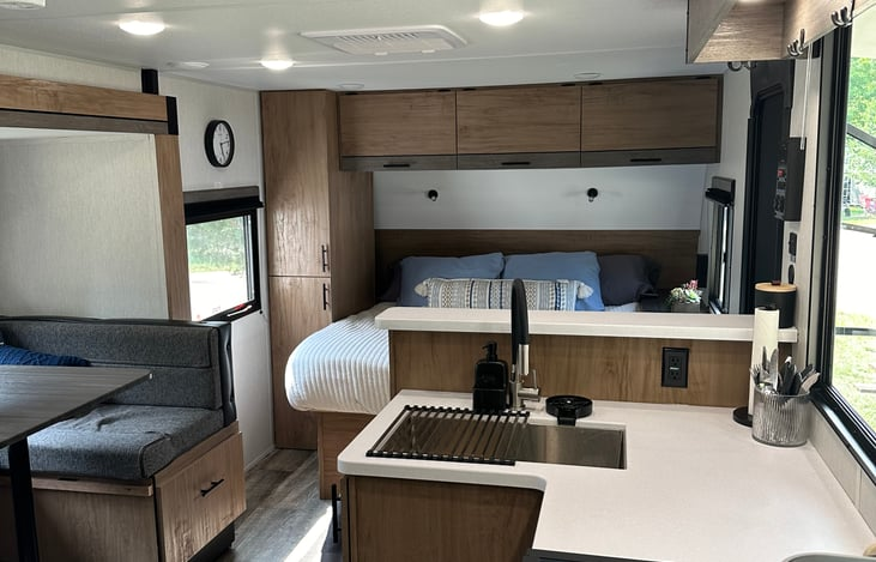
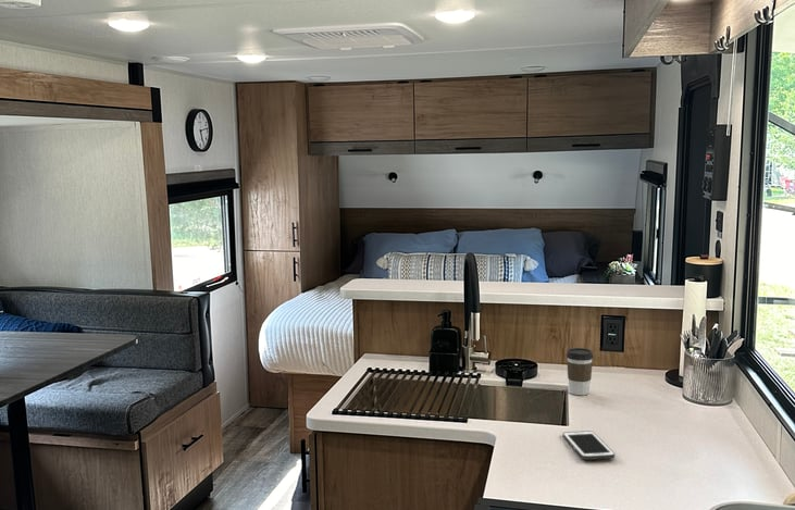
+ cell phone [562,430,616,461]
+ coffee cup [566,347,595,396]
